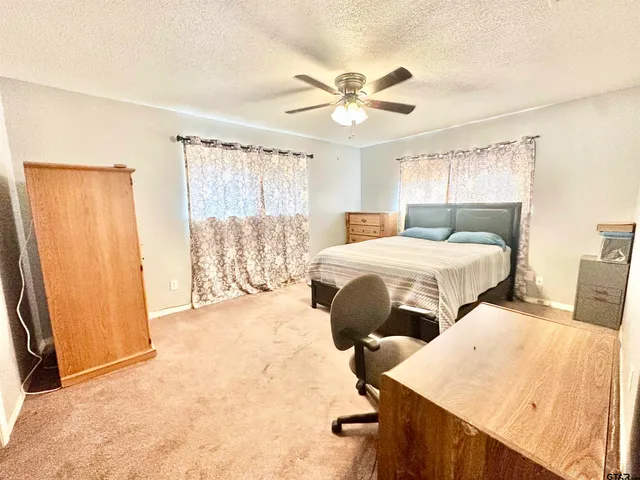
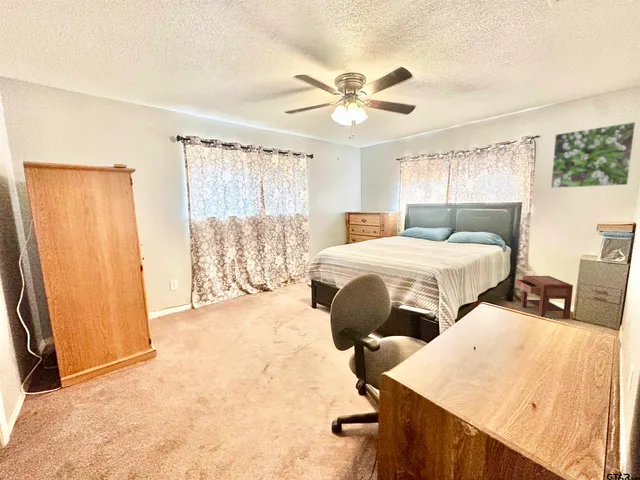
+ nightstand [514,275,574,320]
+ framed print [550,121,636,189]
